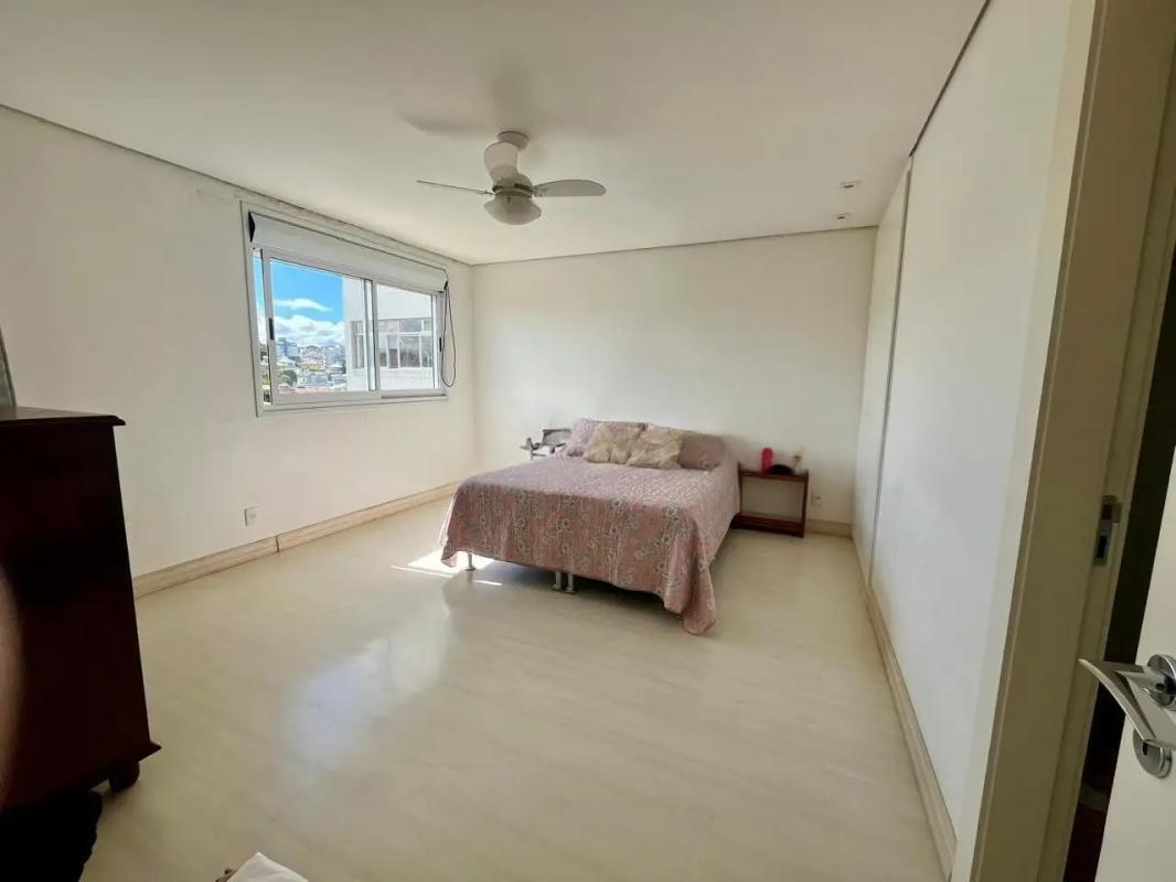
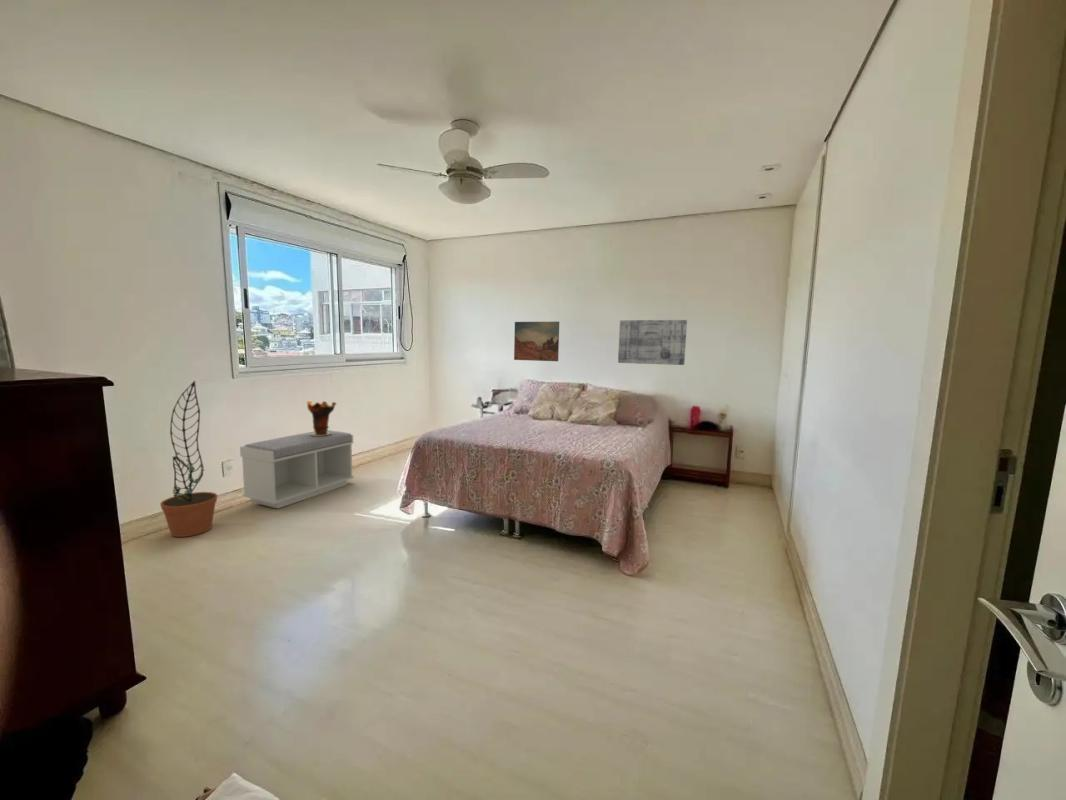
+ wall art [617,319,688,366]
+ bench [239,429,355,509]
+ wall art [513,321,560,362]
+ decorative vase [306,400,337,436]
+ decorative plant [159,380,218,538]
